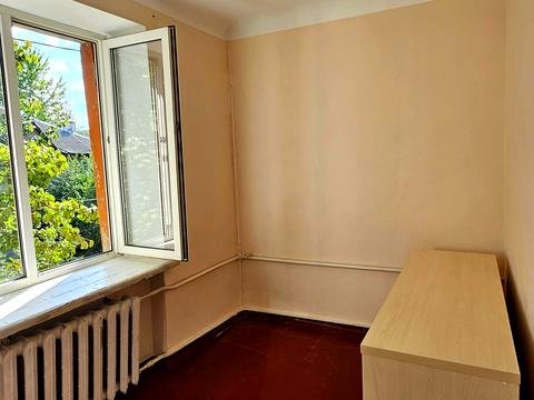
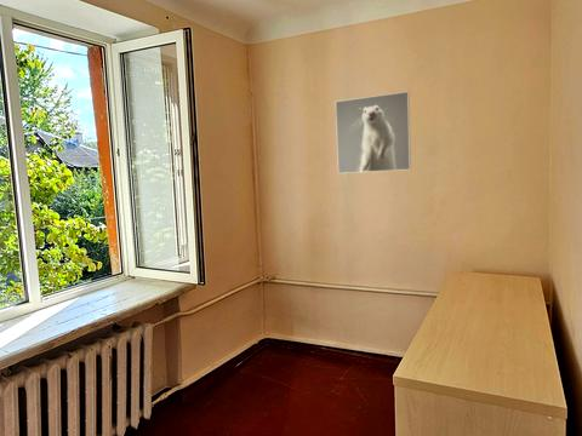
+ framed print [335,90,412,174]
